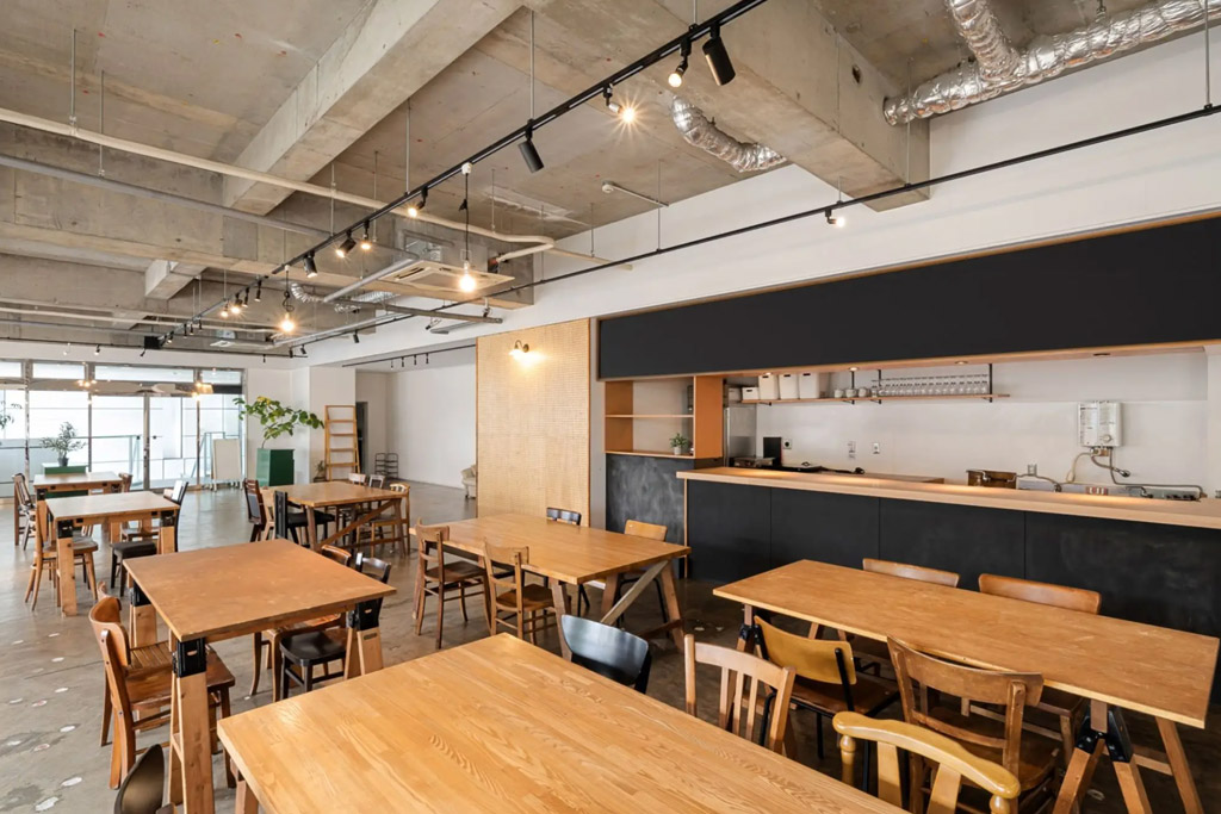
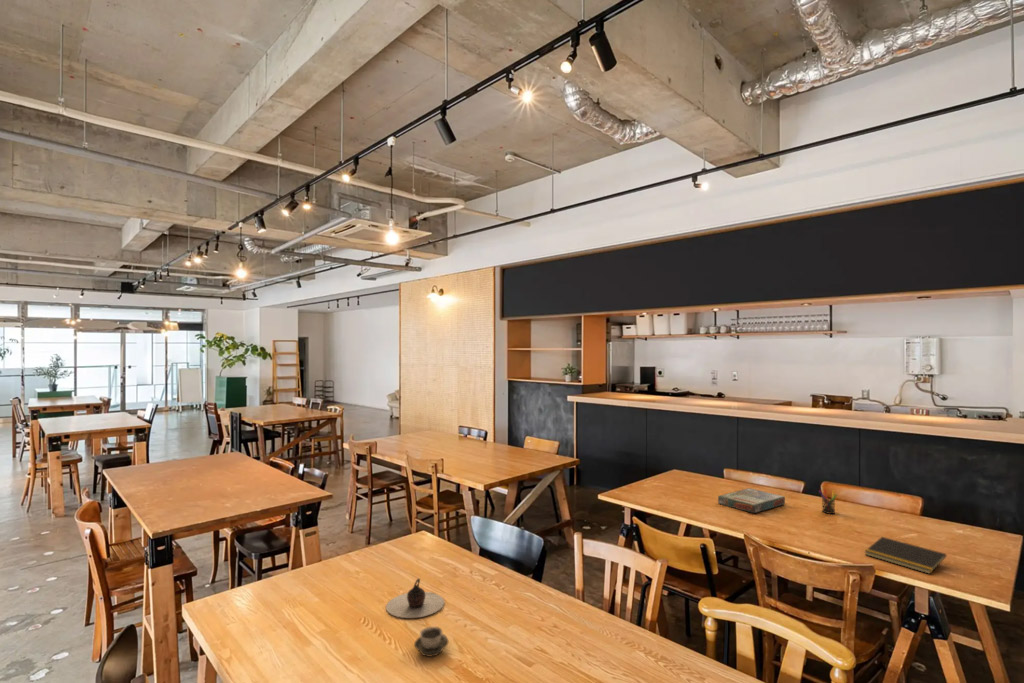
+ cup [413,626,449,658]
+ teapot [385,578,445,619]
+ pen holder [818,488,838,515]
+ board game [717,487,786,514]
+ notepad [863,536,947,575]
